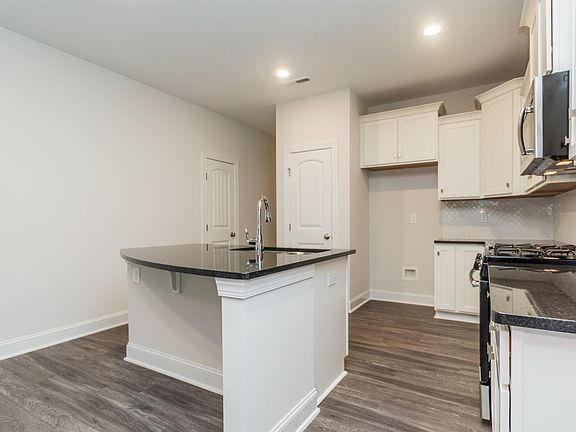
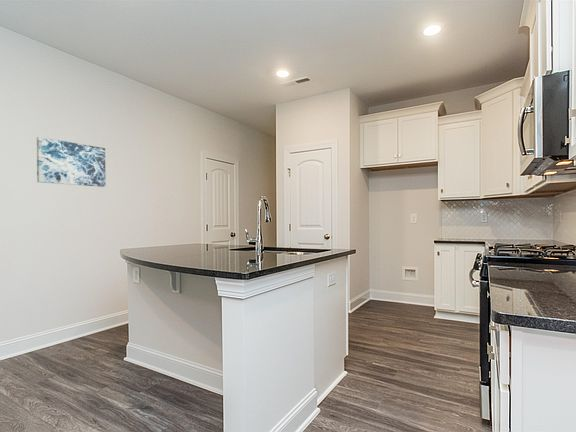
+ wall art [36,136,107,188]
